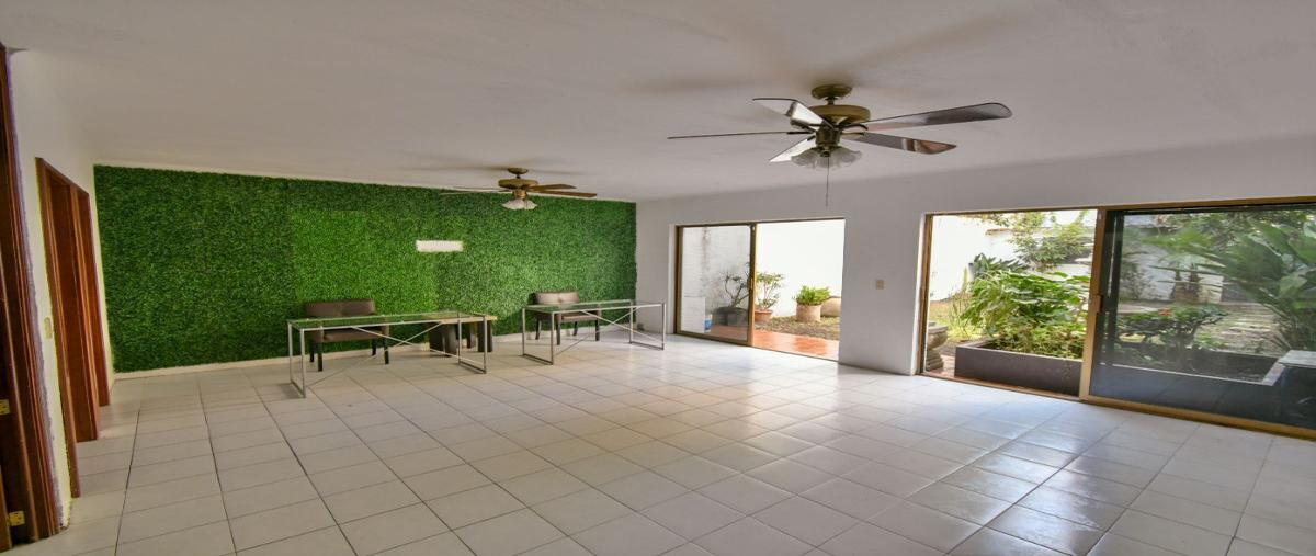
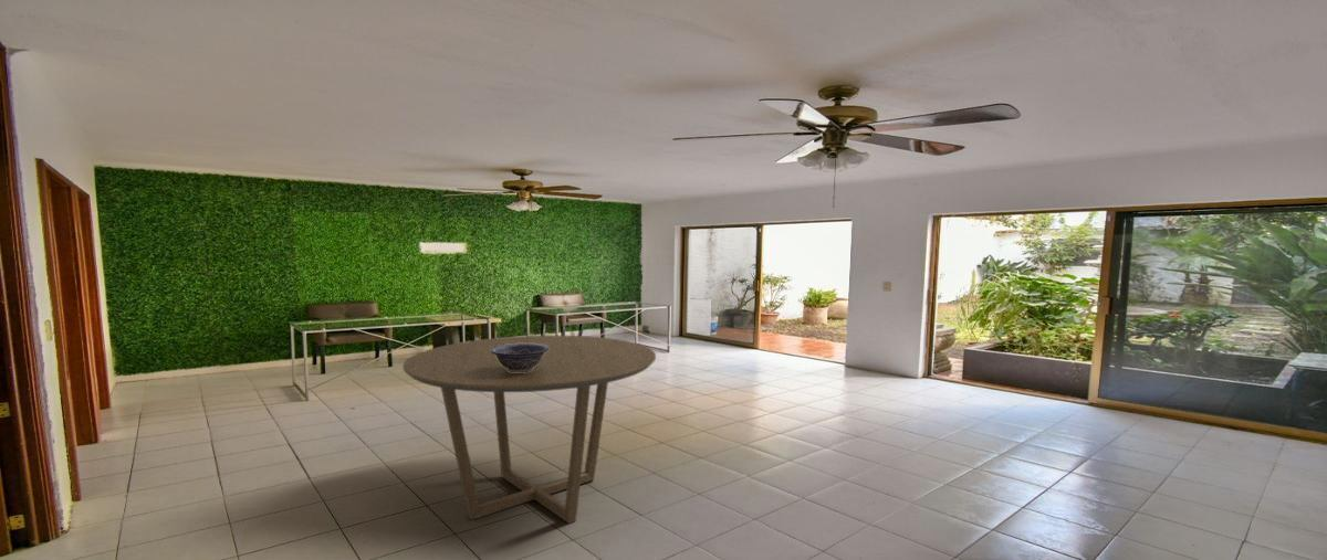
+ decorative bowl [491,344,550,372]
+ dining table [401,335,657,525]
